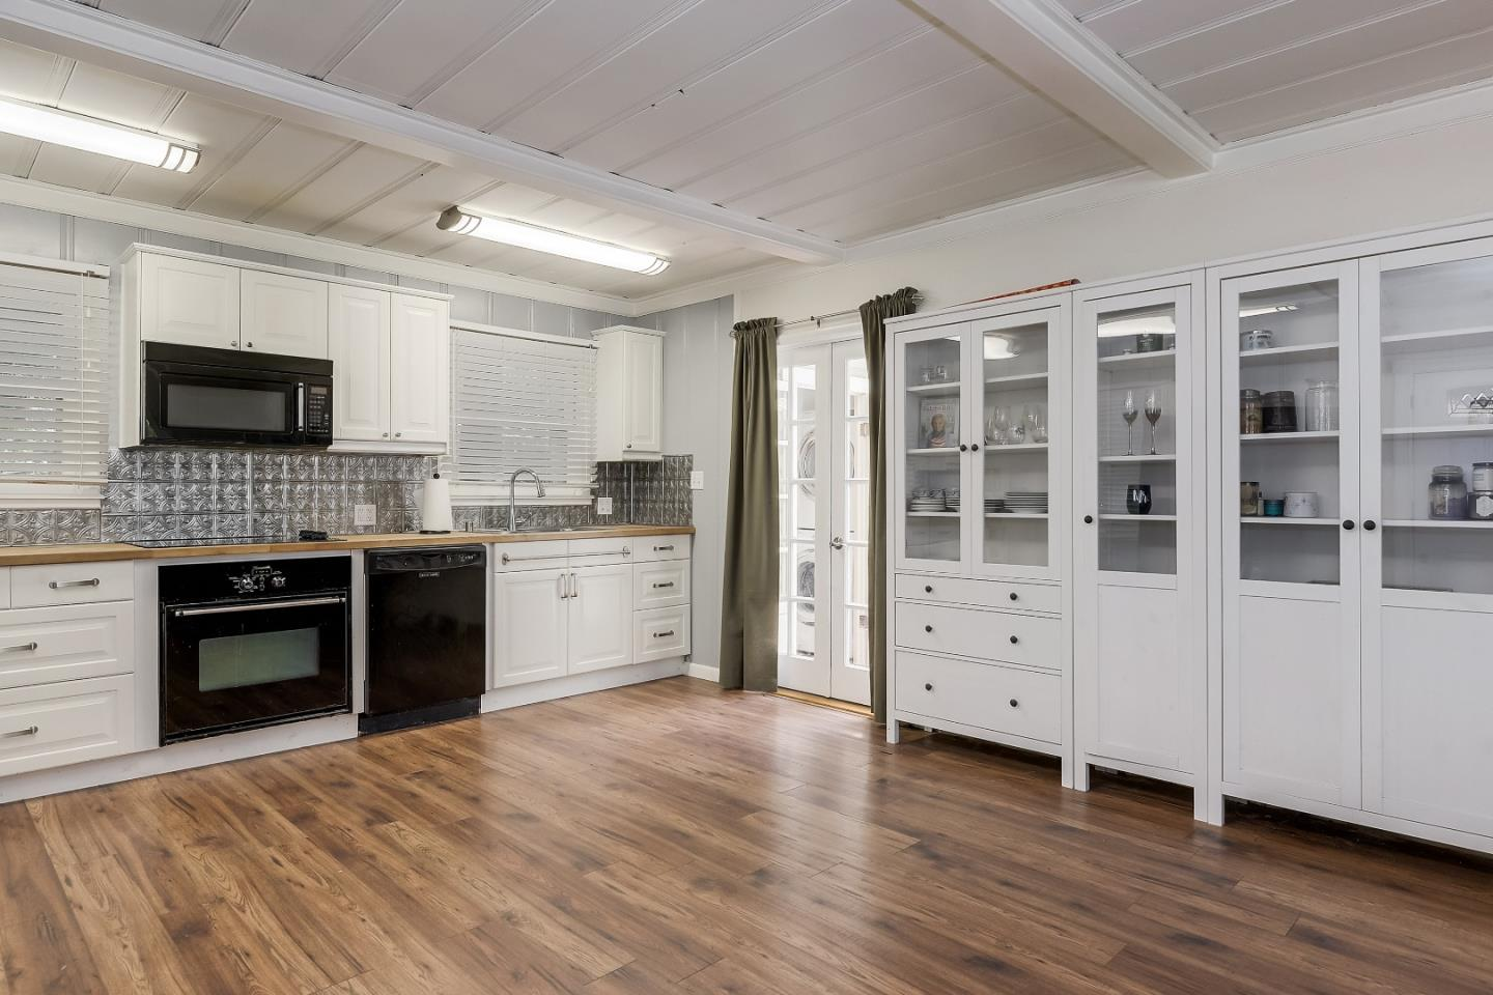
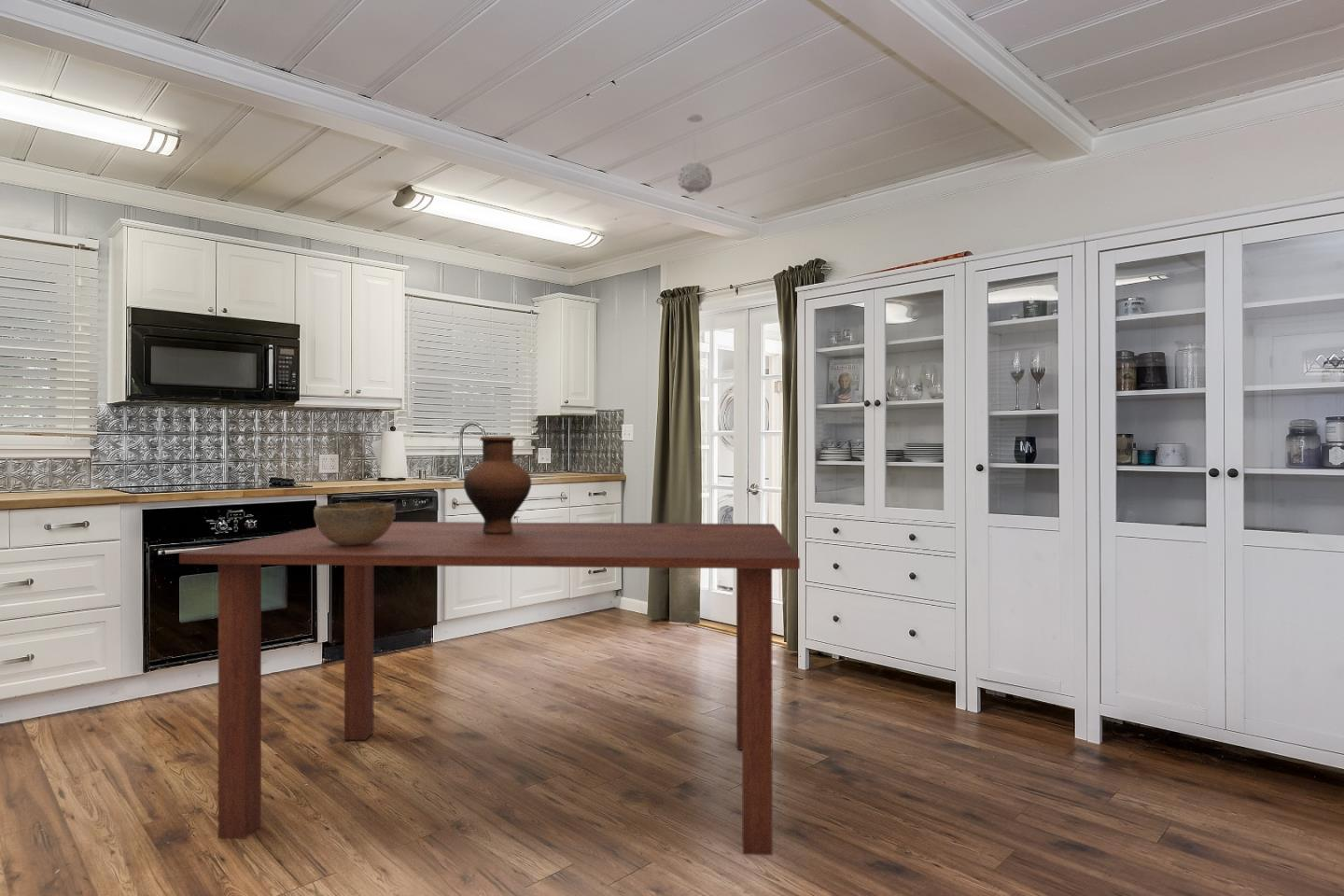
+ vase [463,436,532,533]
+ dining table [178,521,801,856]
+ decorative bowl [313,502,397,545]
+ pendant light [677,113,713,194]
